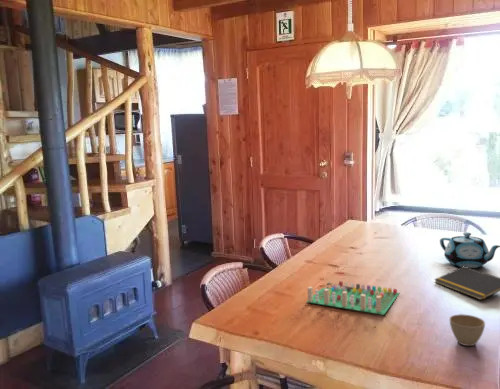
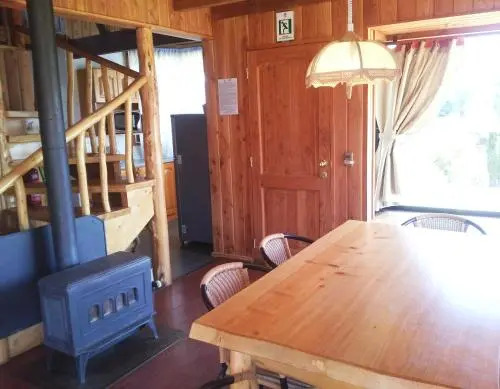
- notepad [433,266,500,301]
- flower pot [449,313,486,347]
- board game [305,280,400,316]
- teapot [439,232,500,269]
